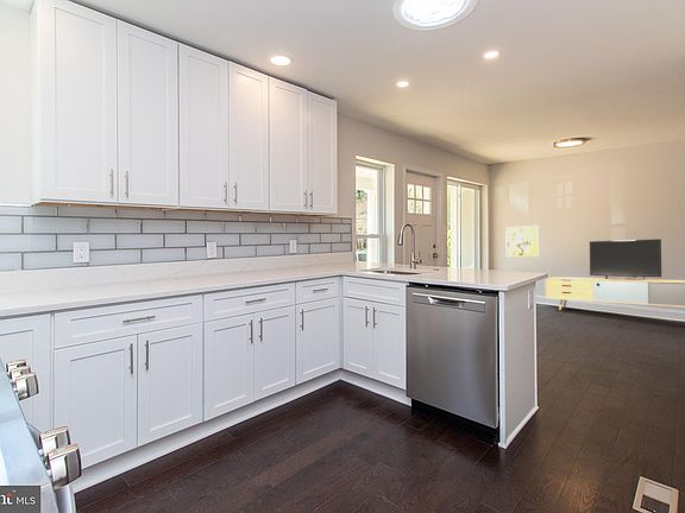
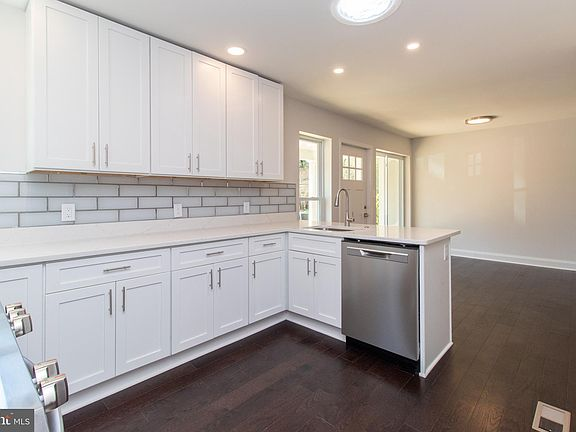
- media console [545,238,685,311]
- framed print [504,224,540,258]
